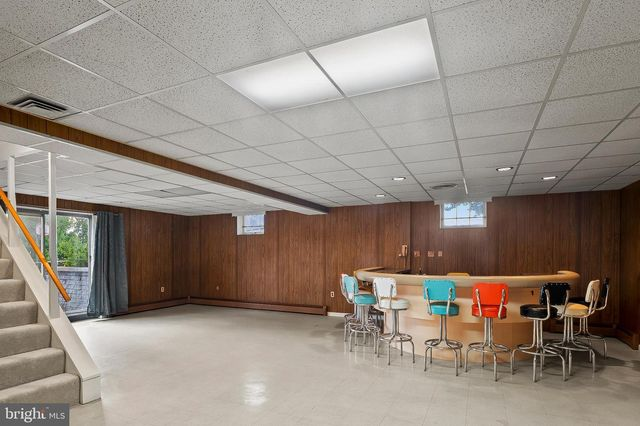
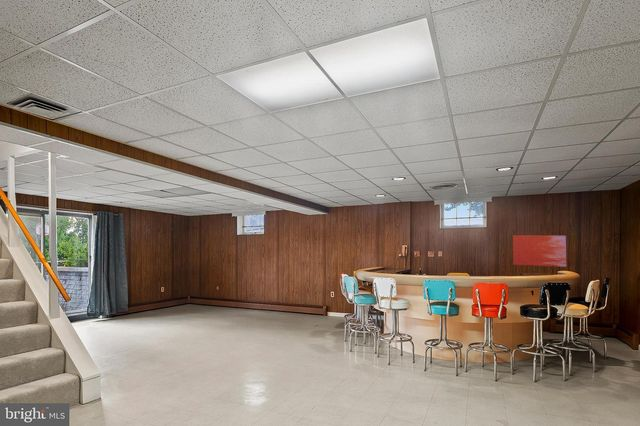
+ wall art [512,234,567,268]
